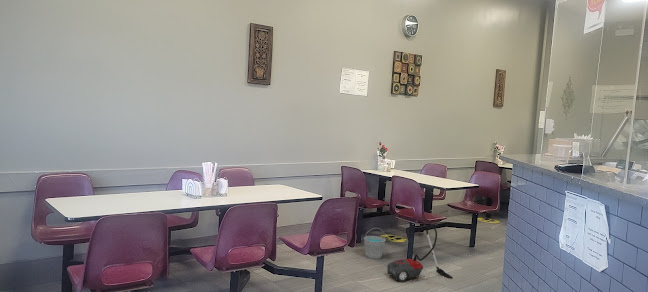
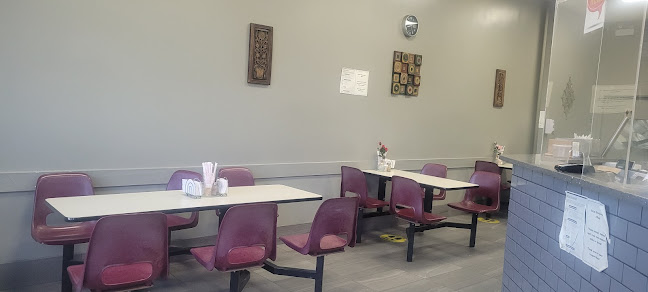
- vacuum cleaner [386,225,454,283]
- bucket [363,227,387,260]
